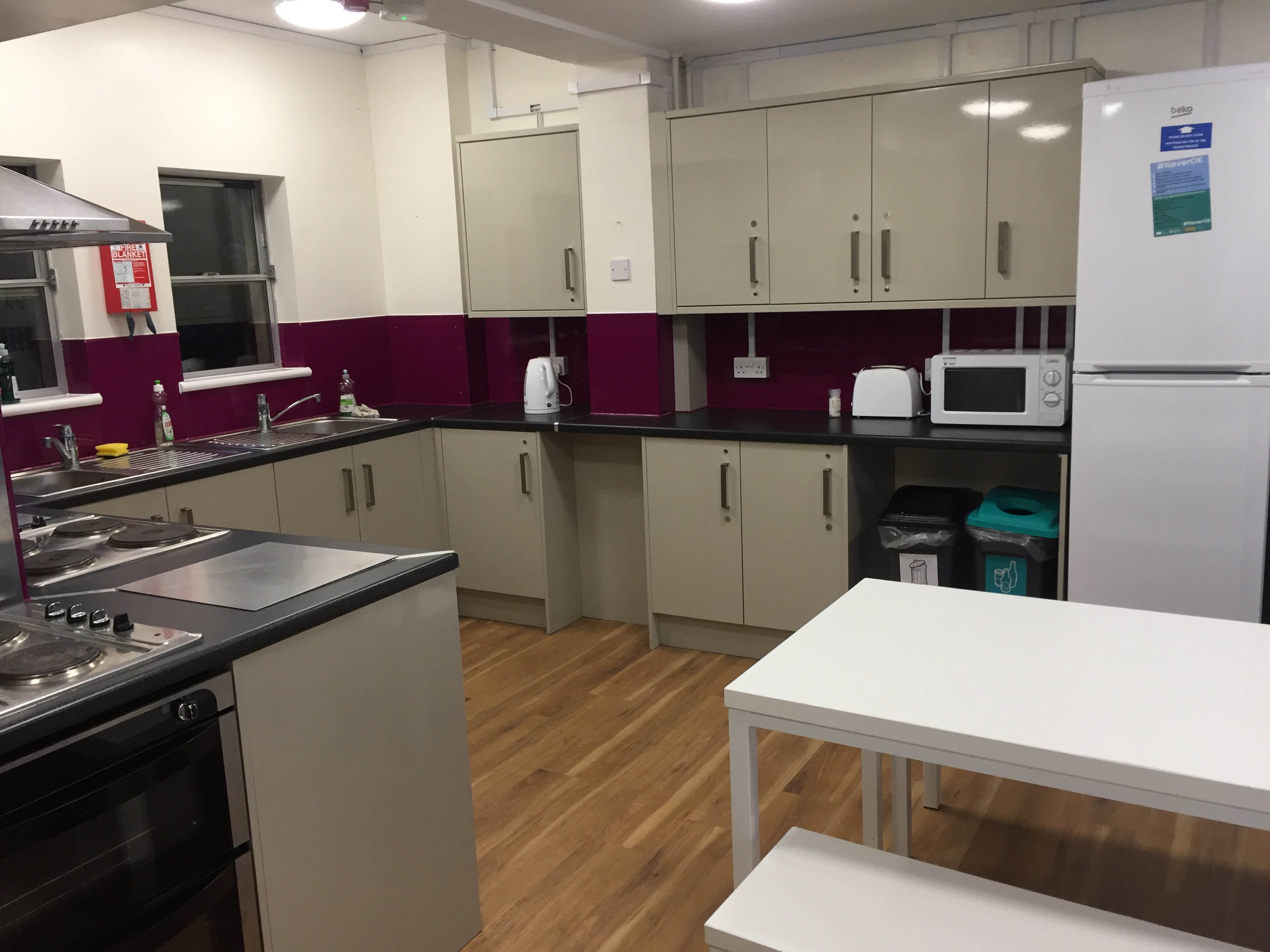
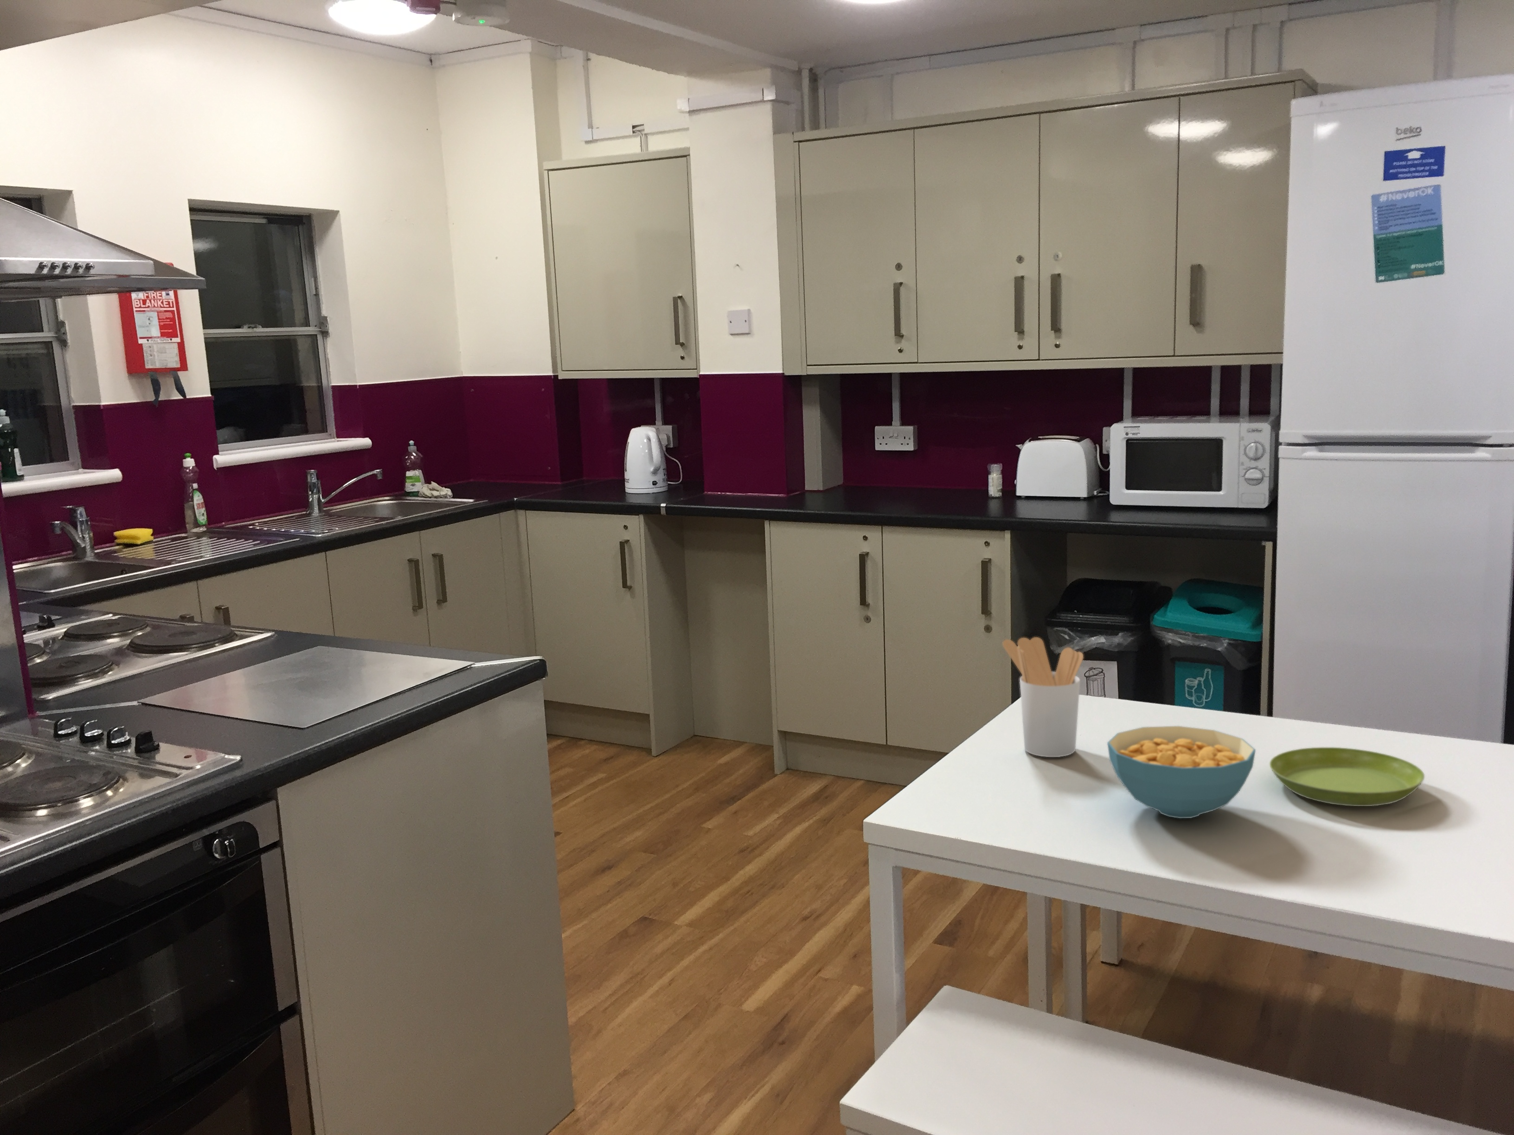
+ cereal bowl [1106,726,1257,819]
+ utensil holder [1001,637,1084,757]
+ saucer [1270,746,1425,807]
